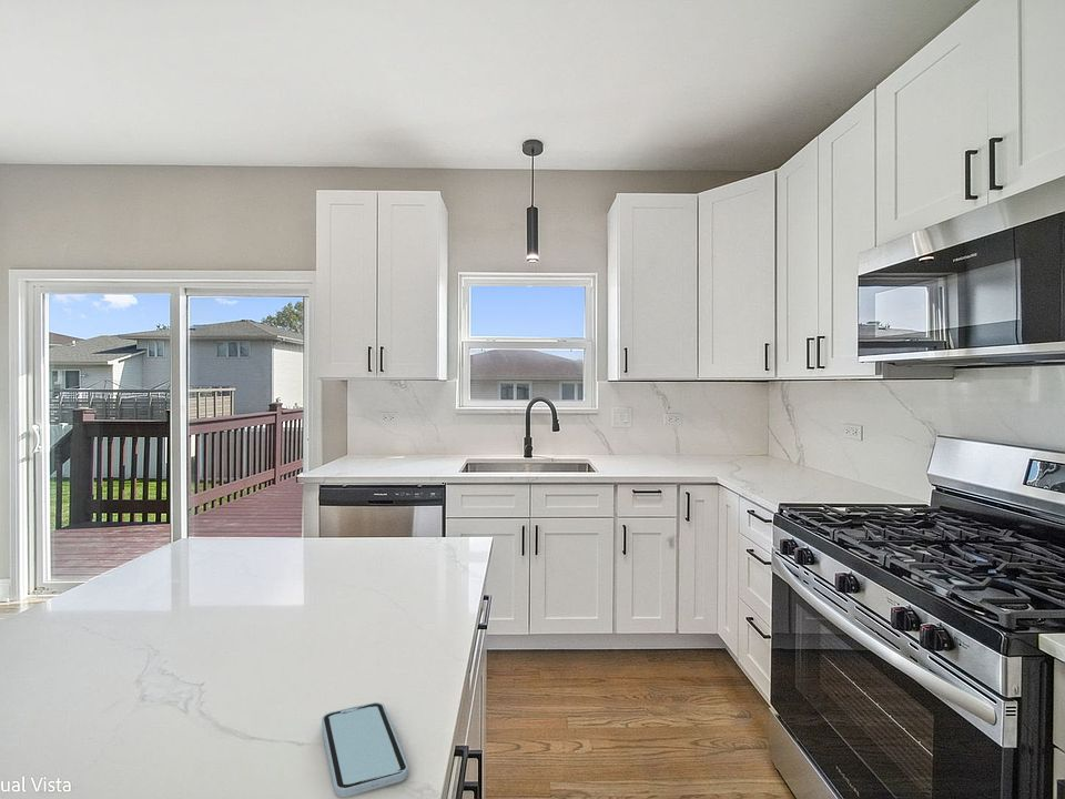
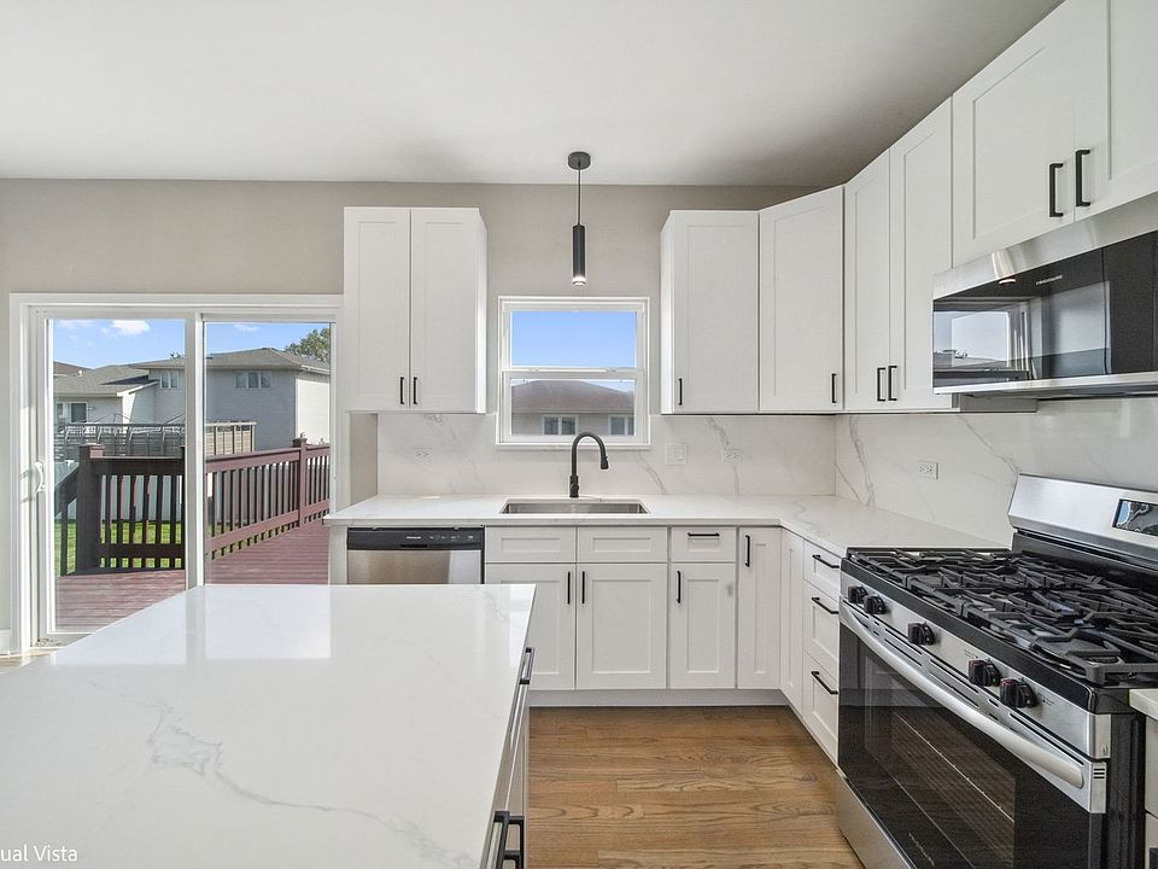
- smartphone [321,701,409,798]
